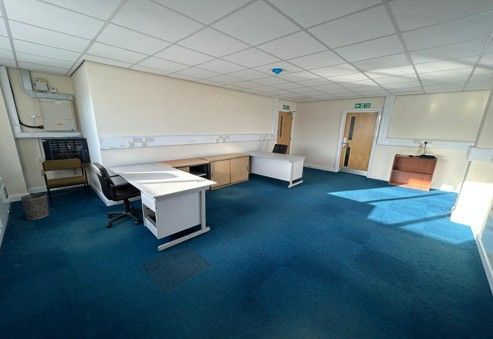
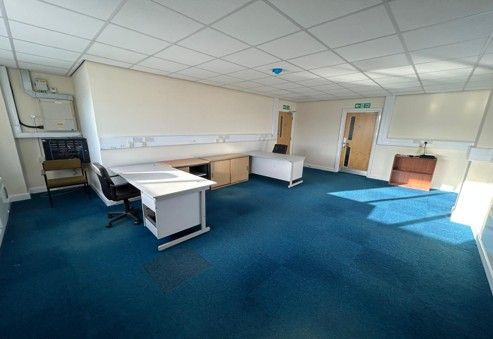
- wastebasket [20,192,50,221]
